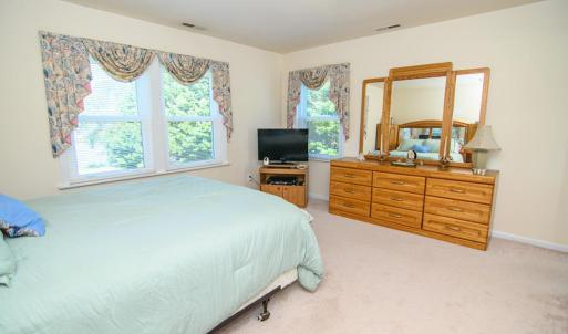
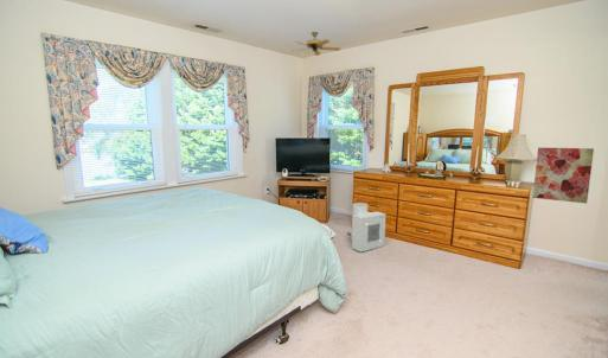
+ wall art [532,147,595,204]
+ ceiling fan [293,31,341,57]
+ air purifier [346,202,386,252]
